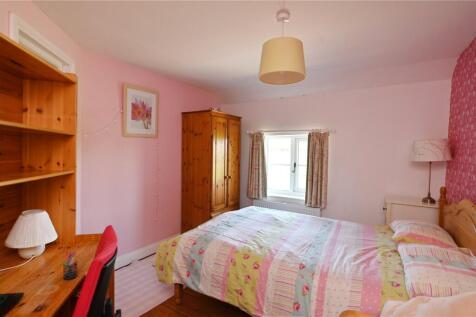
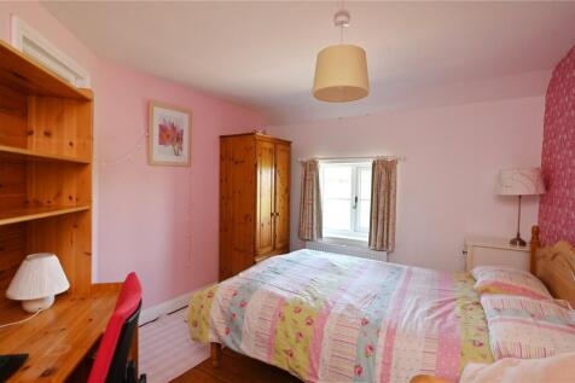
- pen holder [59,250,79,281]
